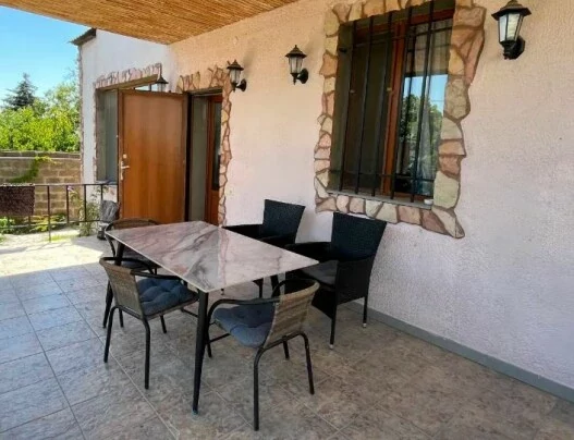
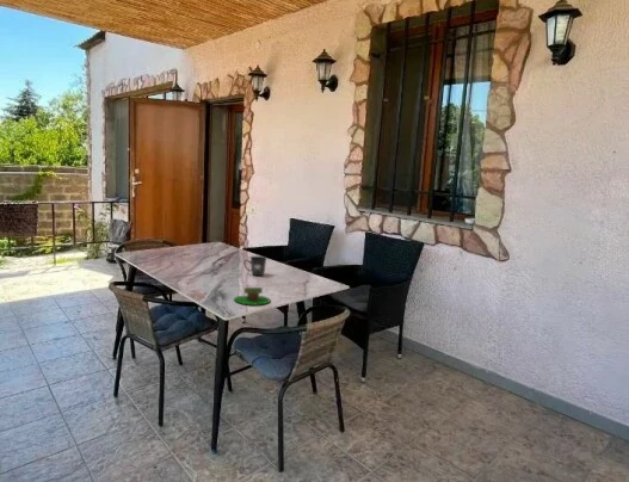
+ plant [233,279,272,307]
+ mug [242,255,267,277]
